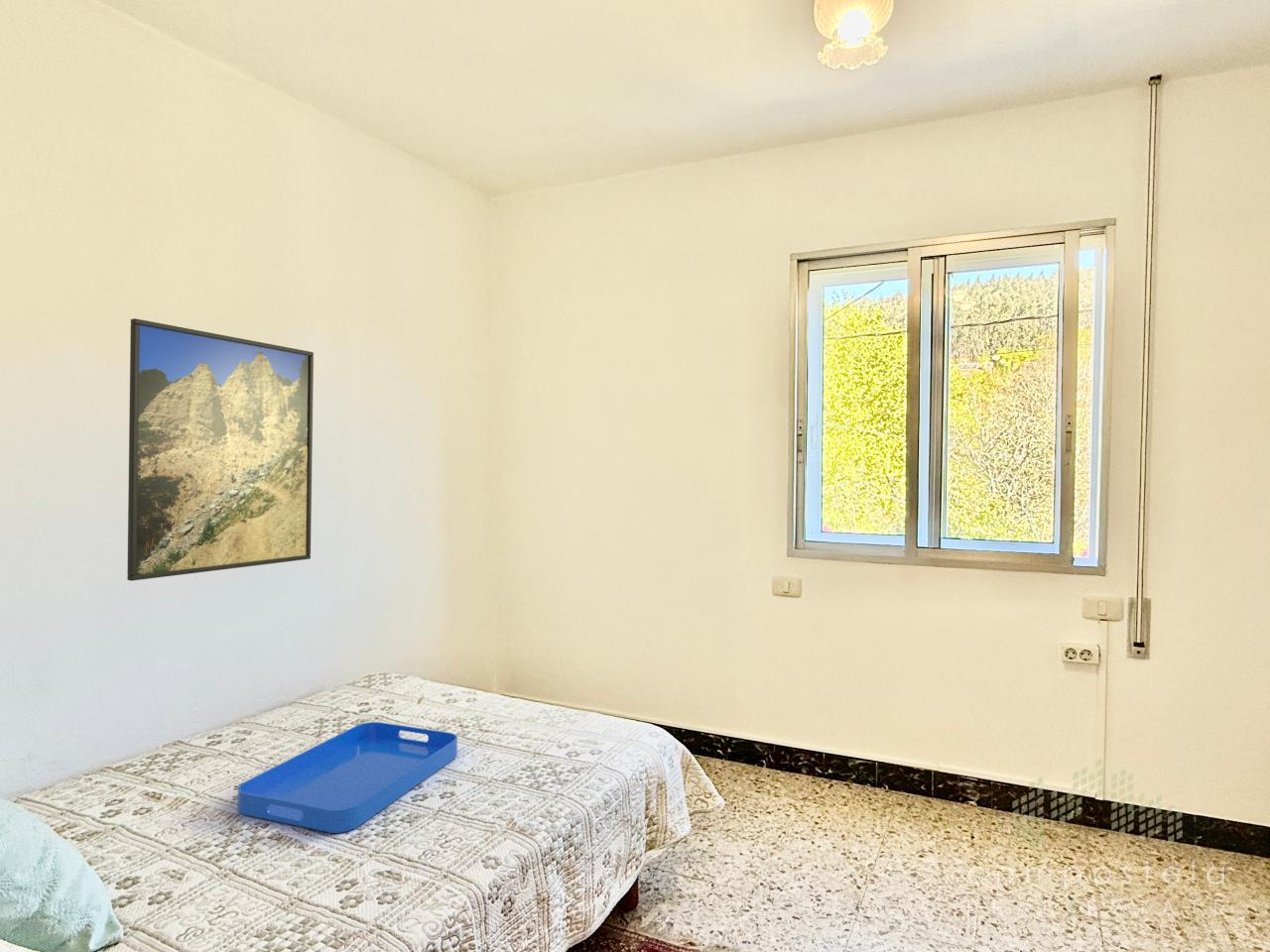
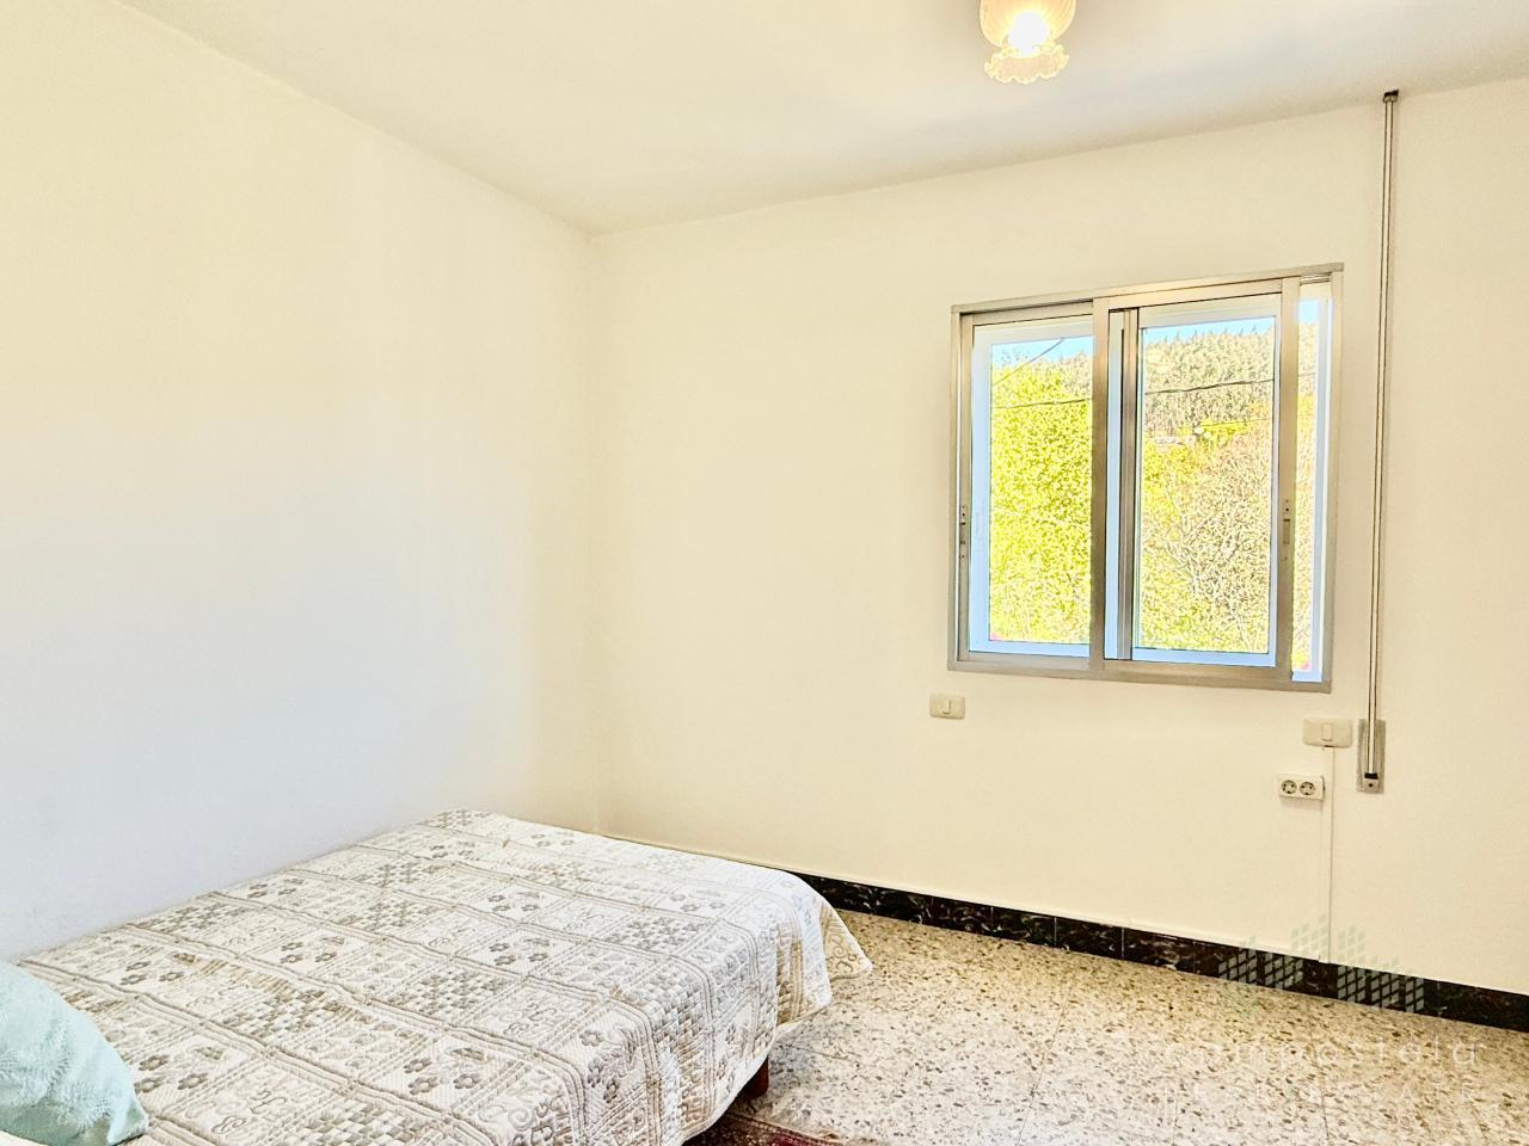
- serving tray [237,721,458,834]
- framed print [126,317,315,582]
